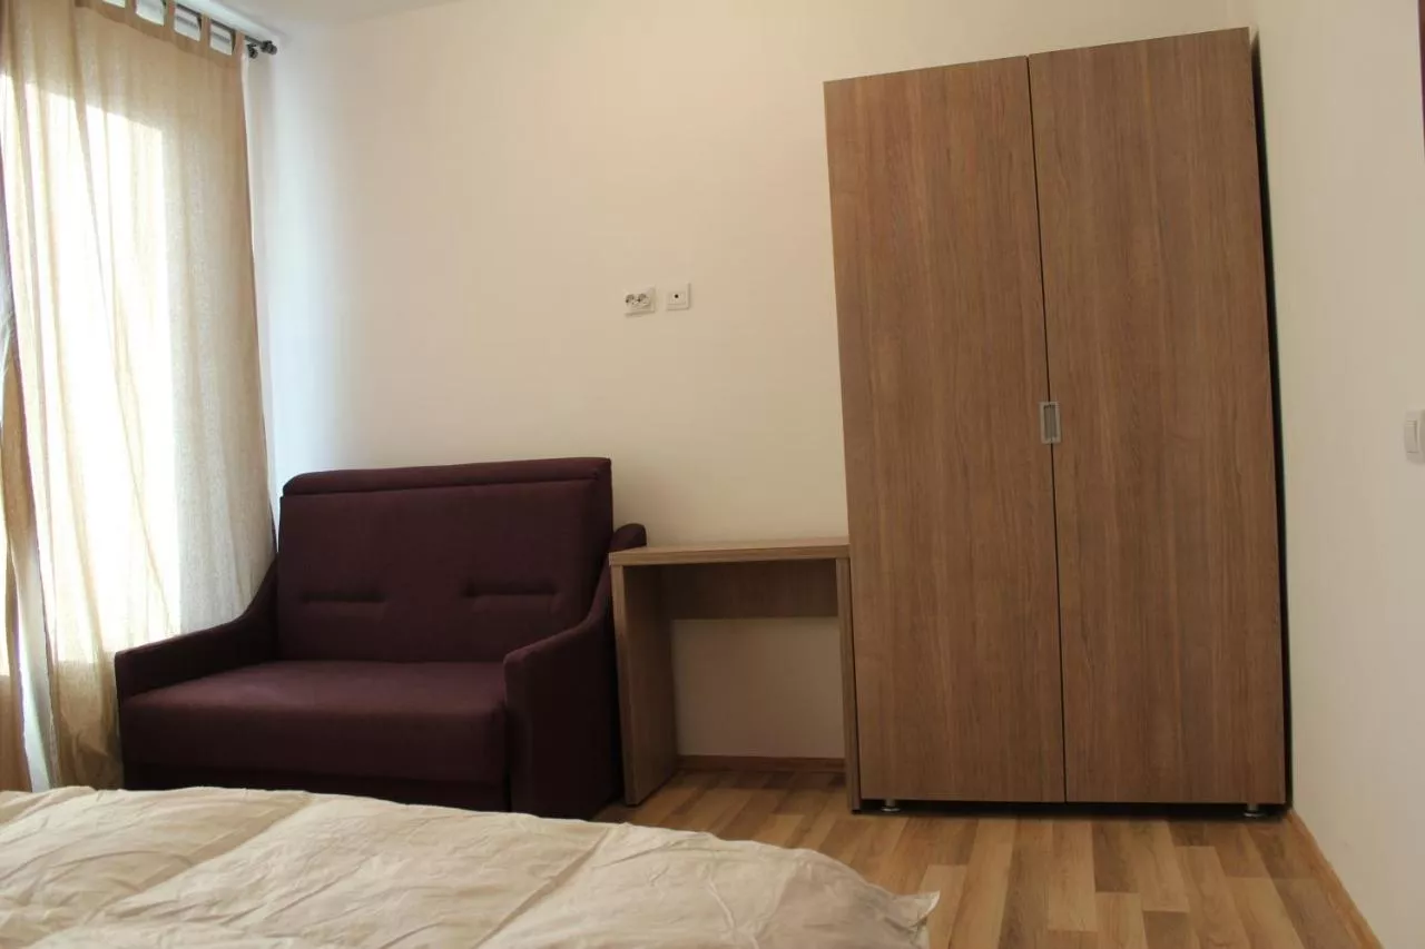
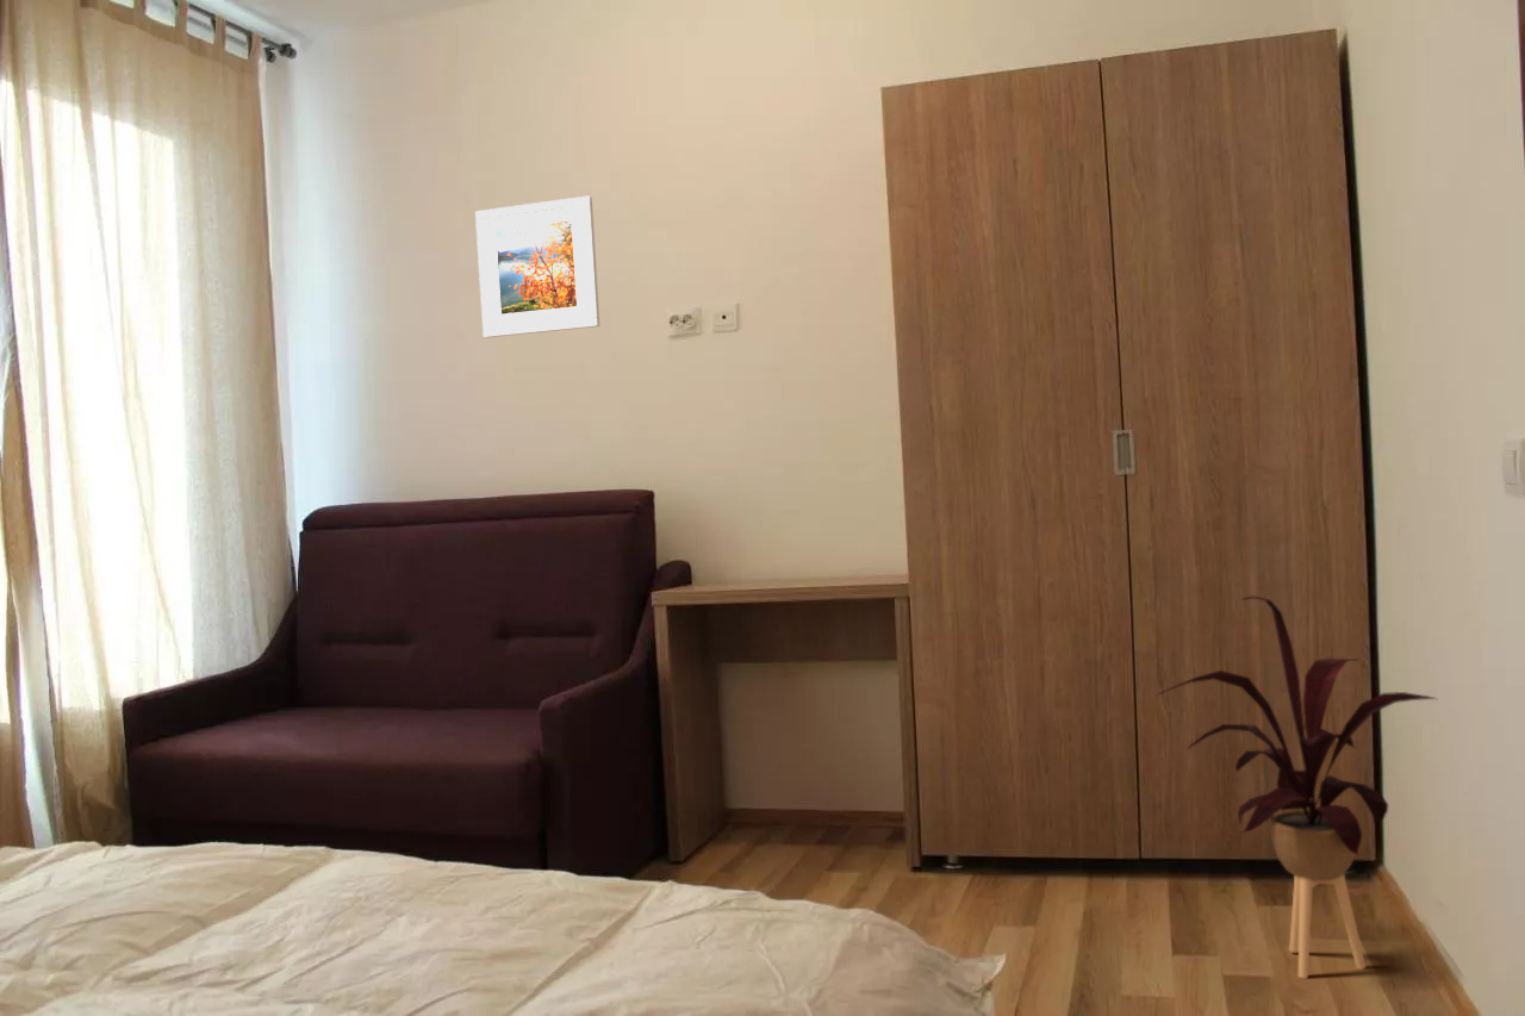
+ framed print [474,195,600,338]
+ house plant [1156,596,1438,980]
